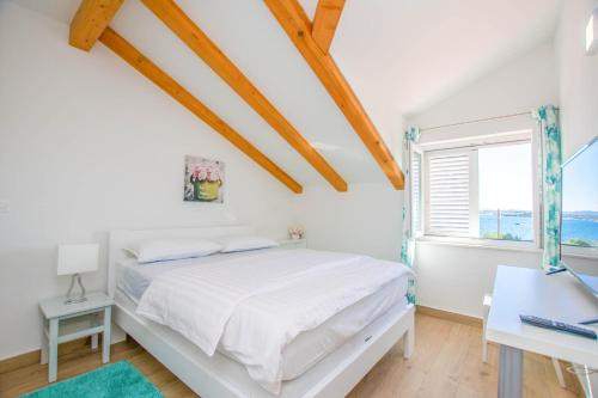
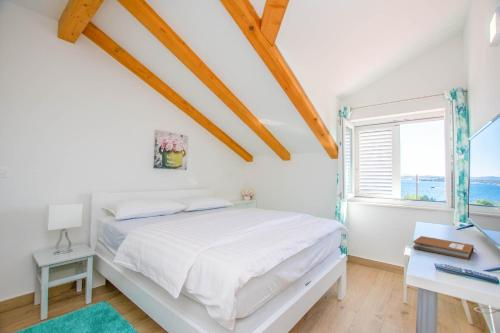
+ notebook [412,235,477,261]
